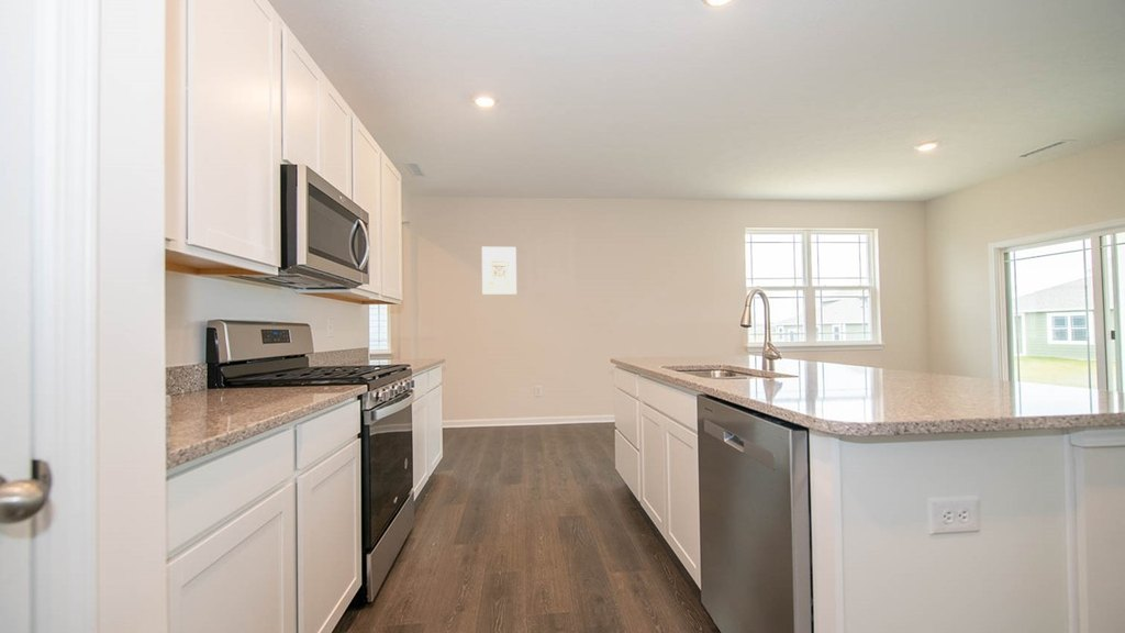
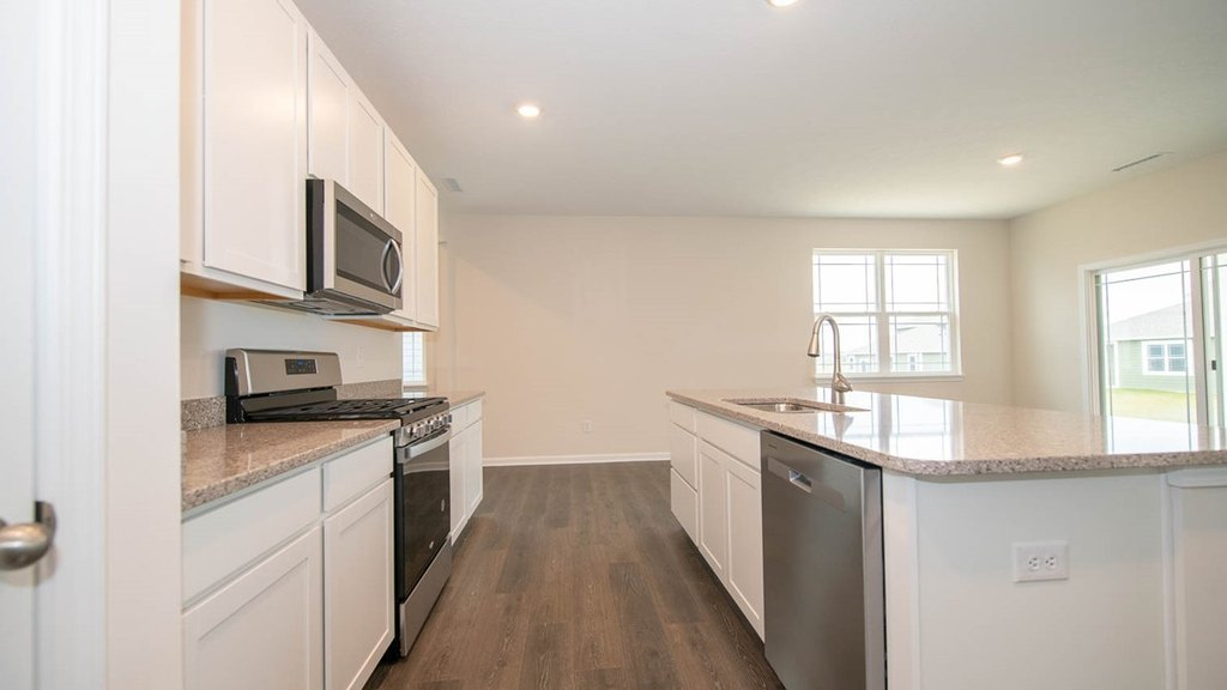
- wall art [481,246,517,296]
